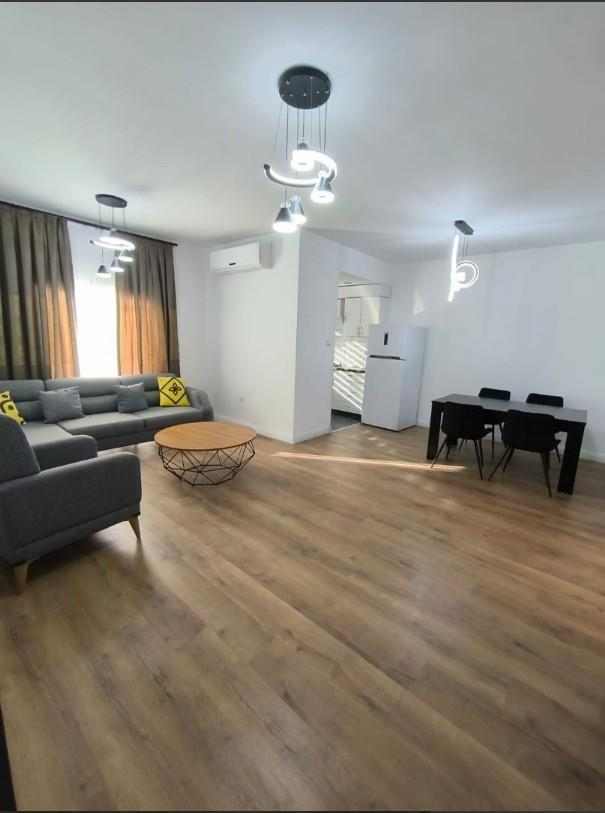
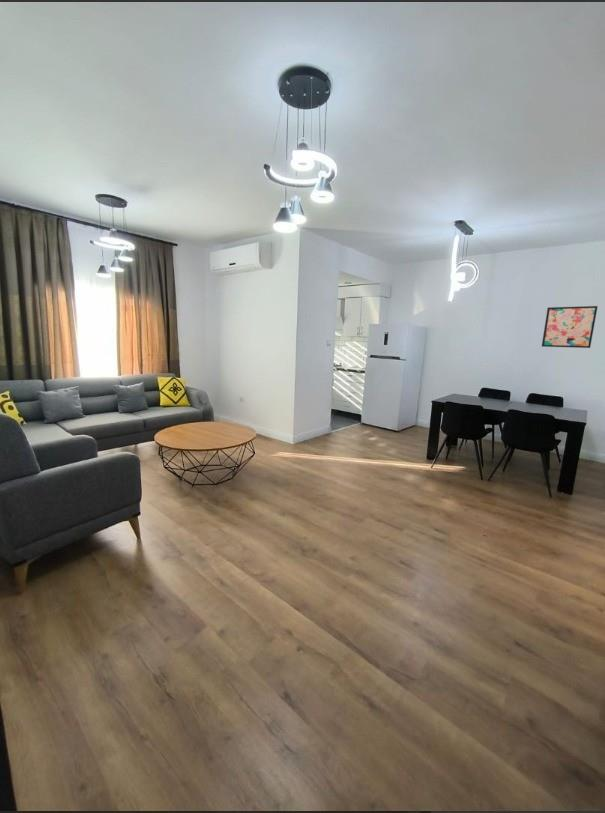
+ wall art [541,305,599,349]
